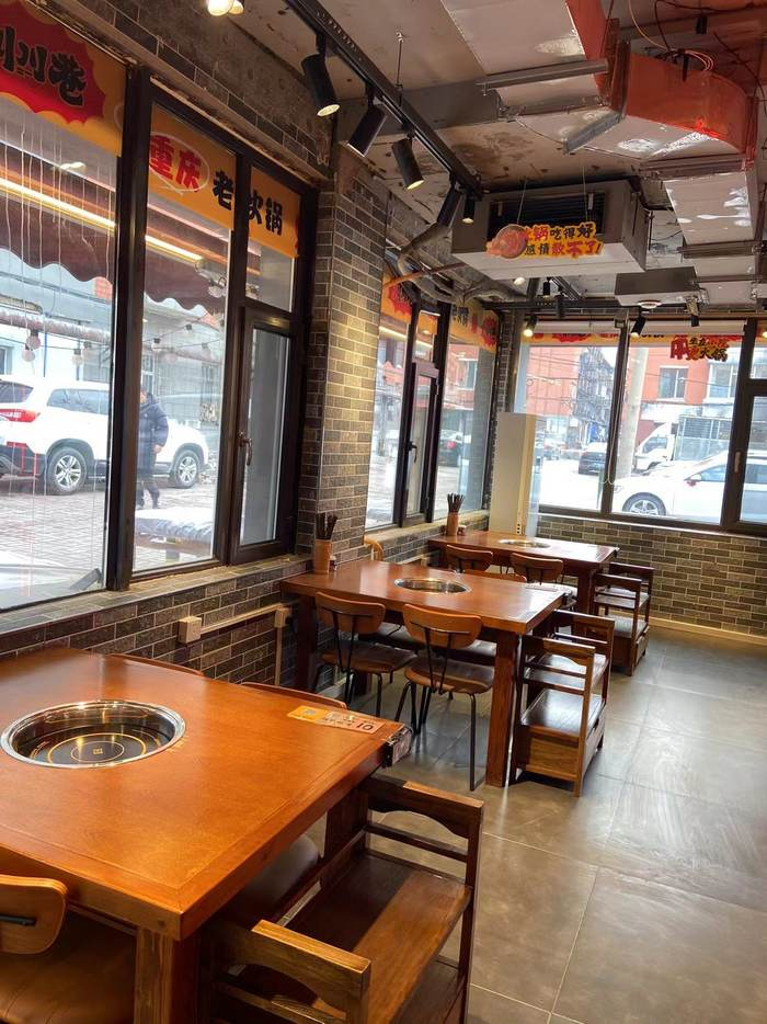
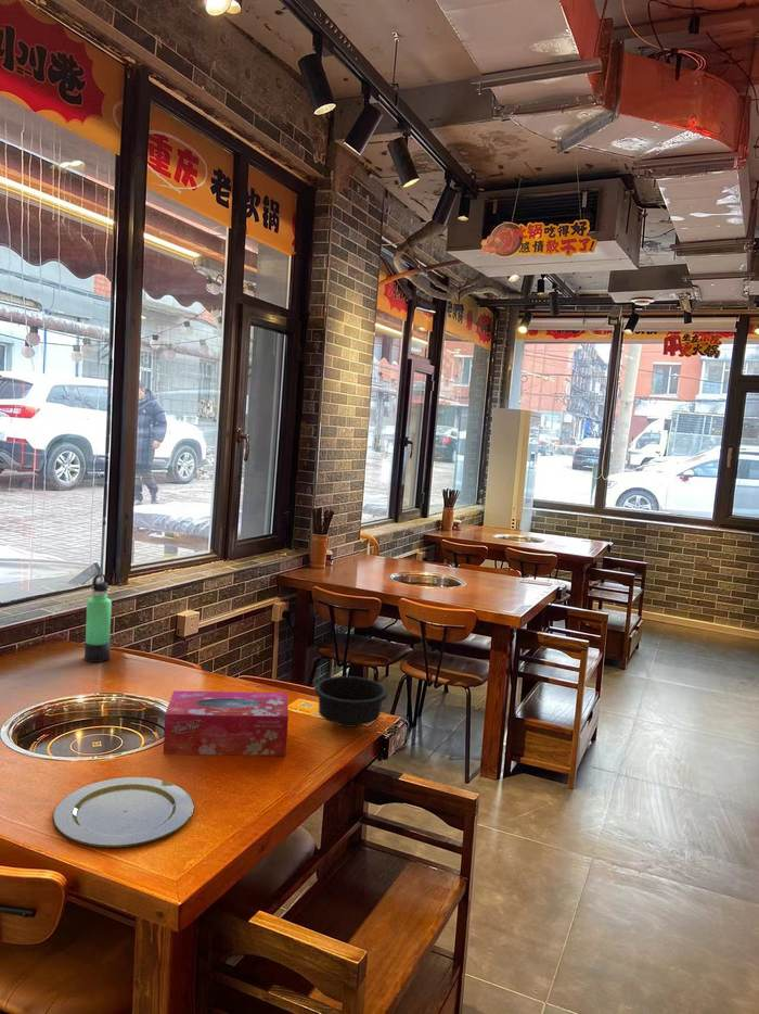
+ plate [52,776,195,848]
+ thermos bottle [83,572,113,663]
+ tissue box [163,689,290,757]
+ bowl [313,675,388,728]
